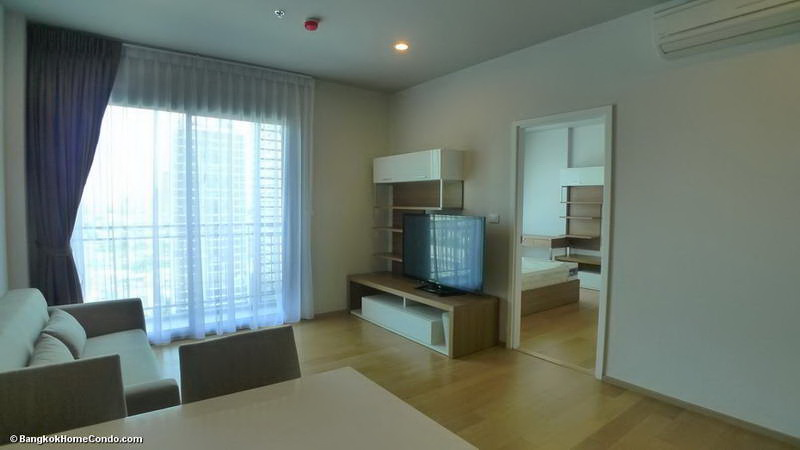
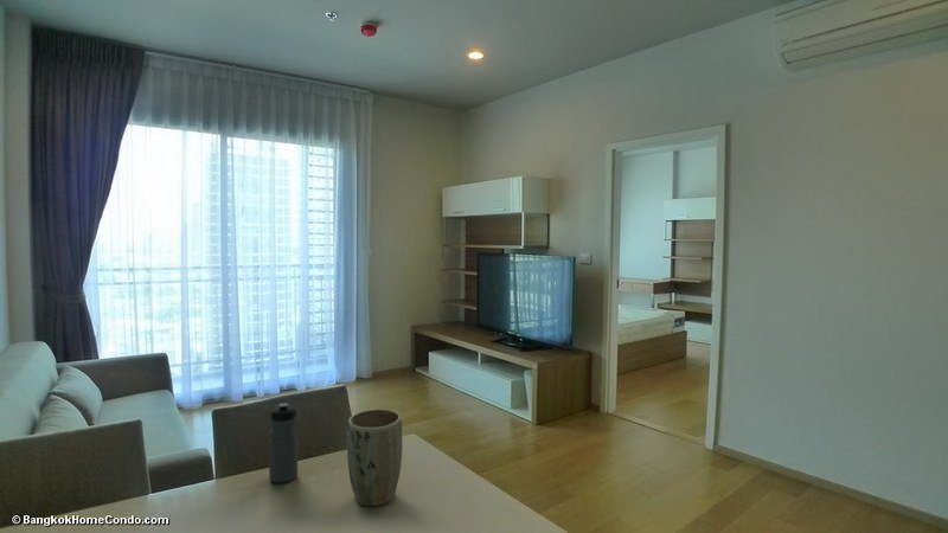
+ water bottle [268,402,299,484]
+ plant pot [346,407,403,507]
